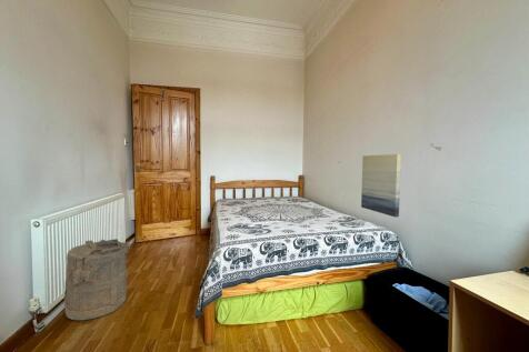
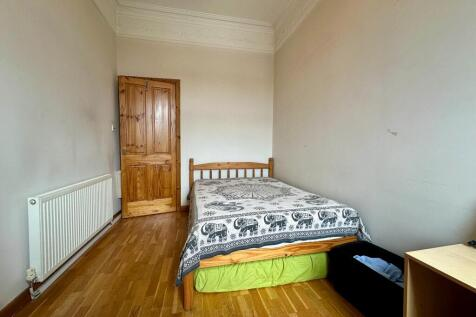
- wall art [360,153,402,219]
- laundry hamper [63,238,131,321]
